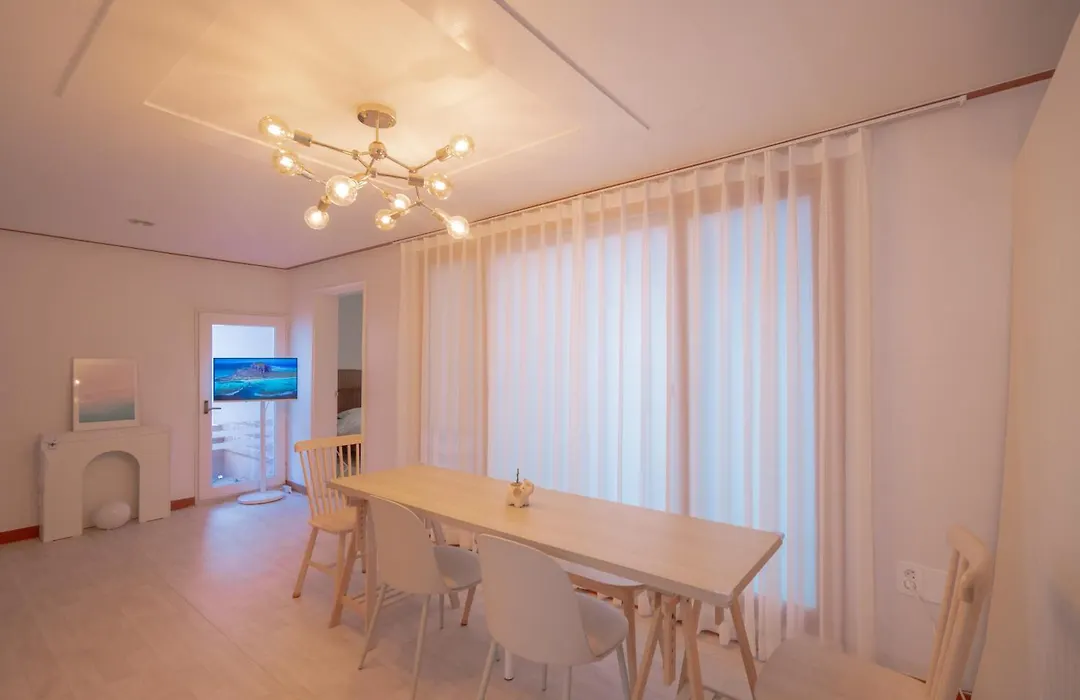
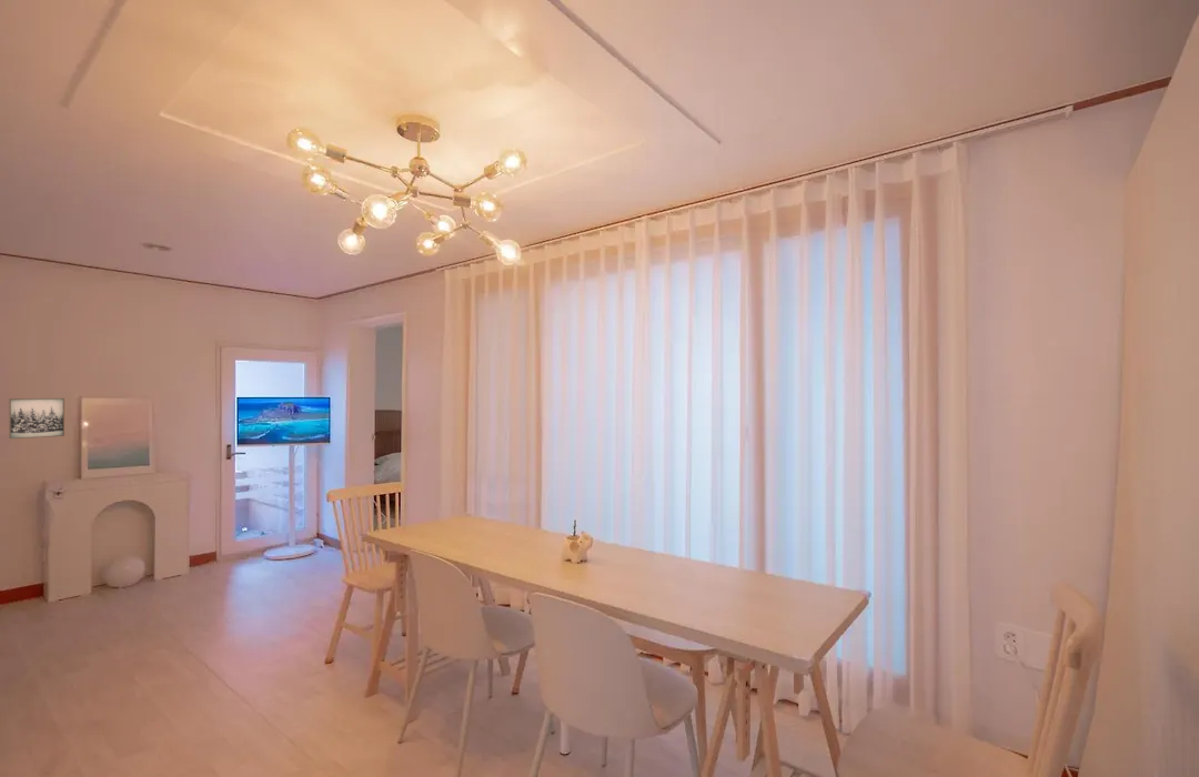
+ wall art [8,397,66,440]
